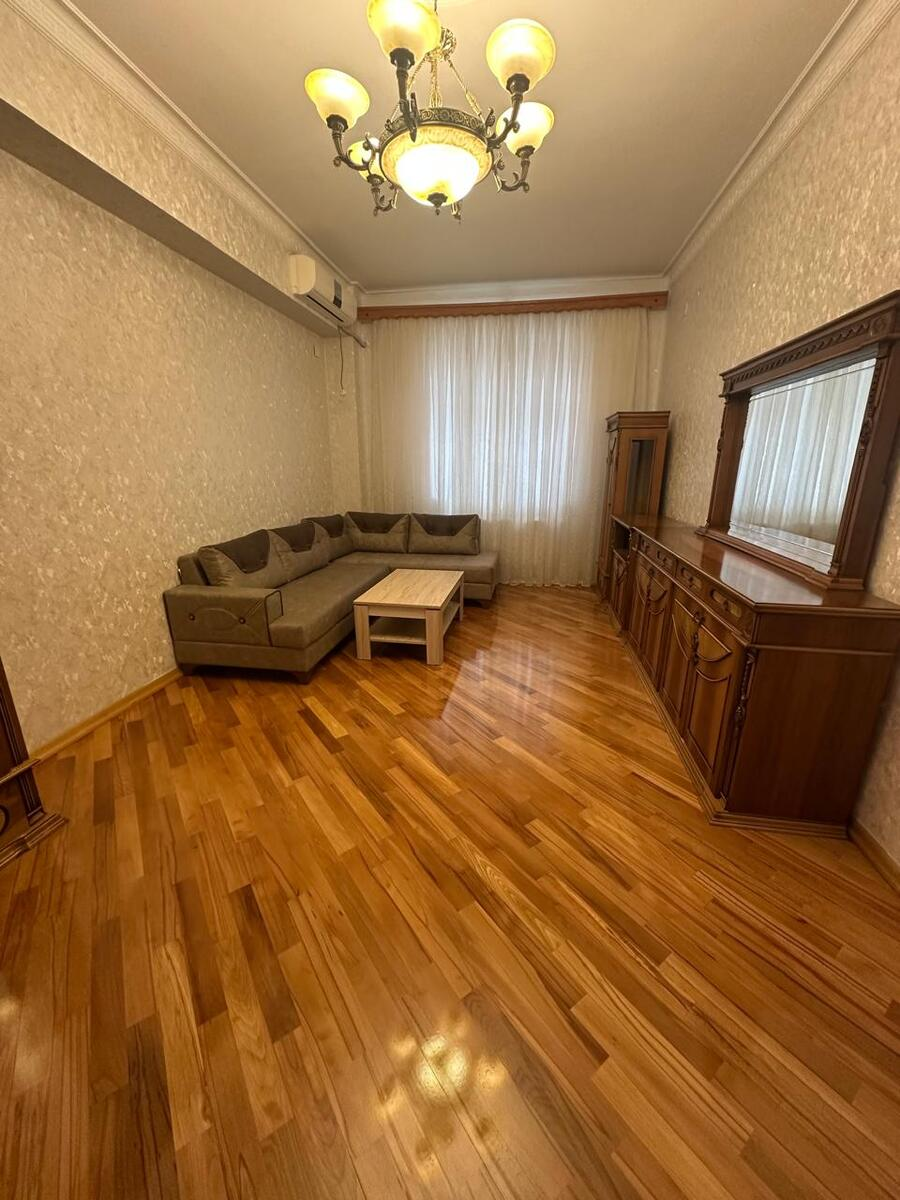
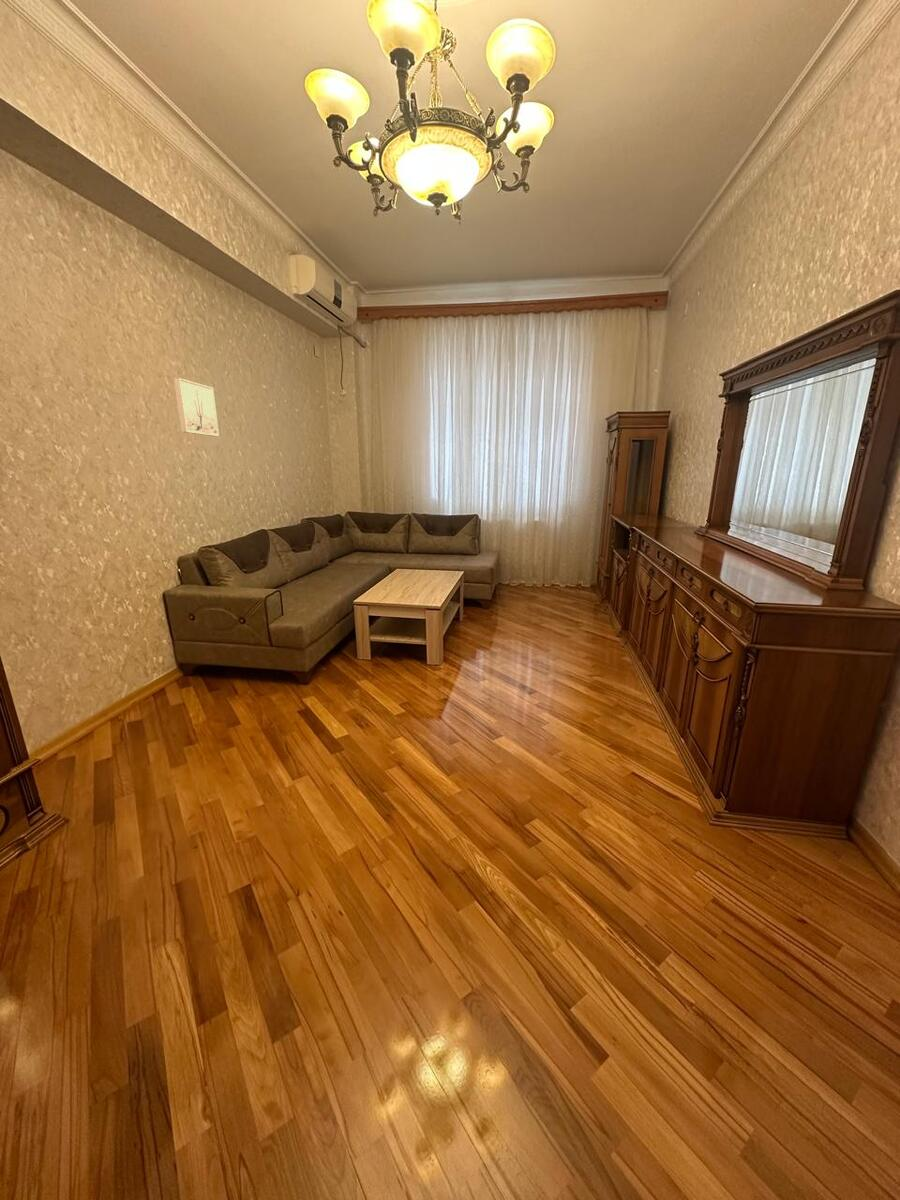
+ wall art [173,377,220,437]
